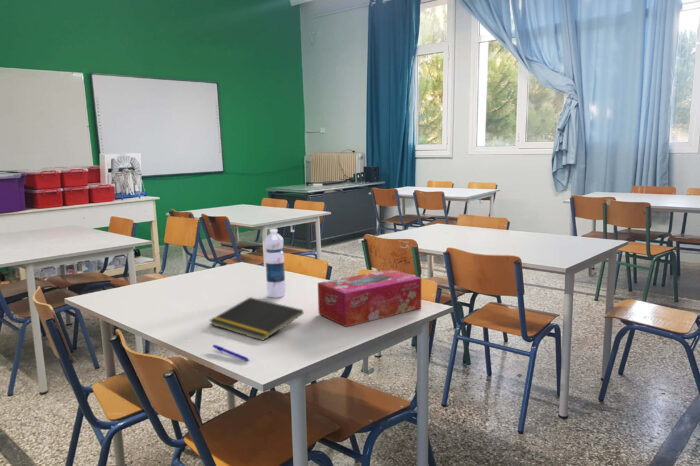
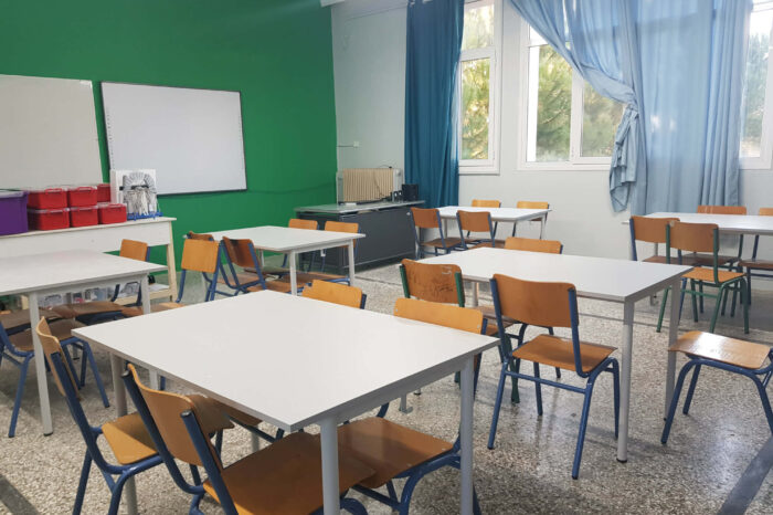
- notepad [208,296,304,342]
- tissue box [317,268,422,328]
- water bottle [264,228,286,298]
- pen [212,344,251,362]
